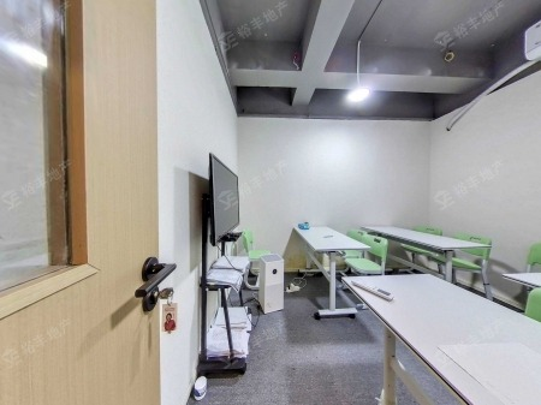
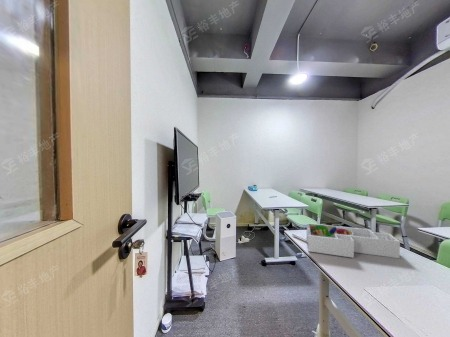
+ desk organizer [306,222,401,259]
